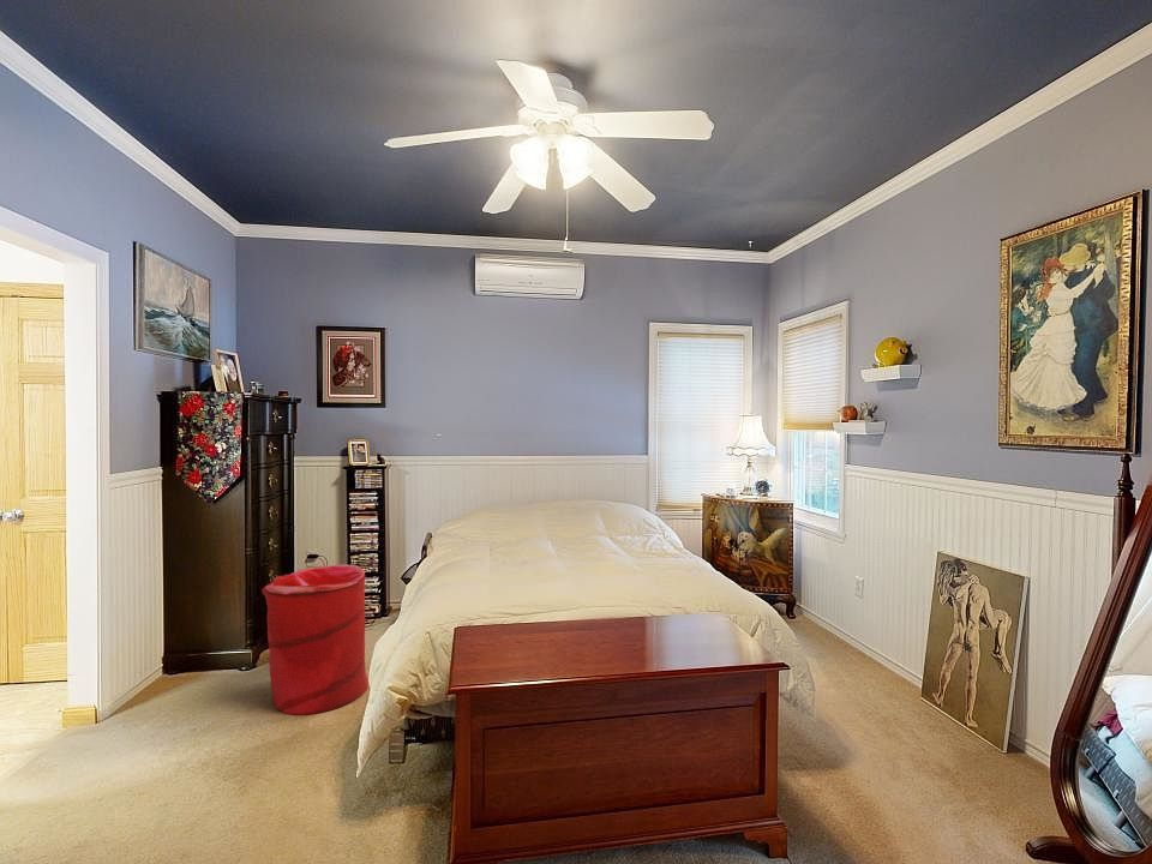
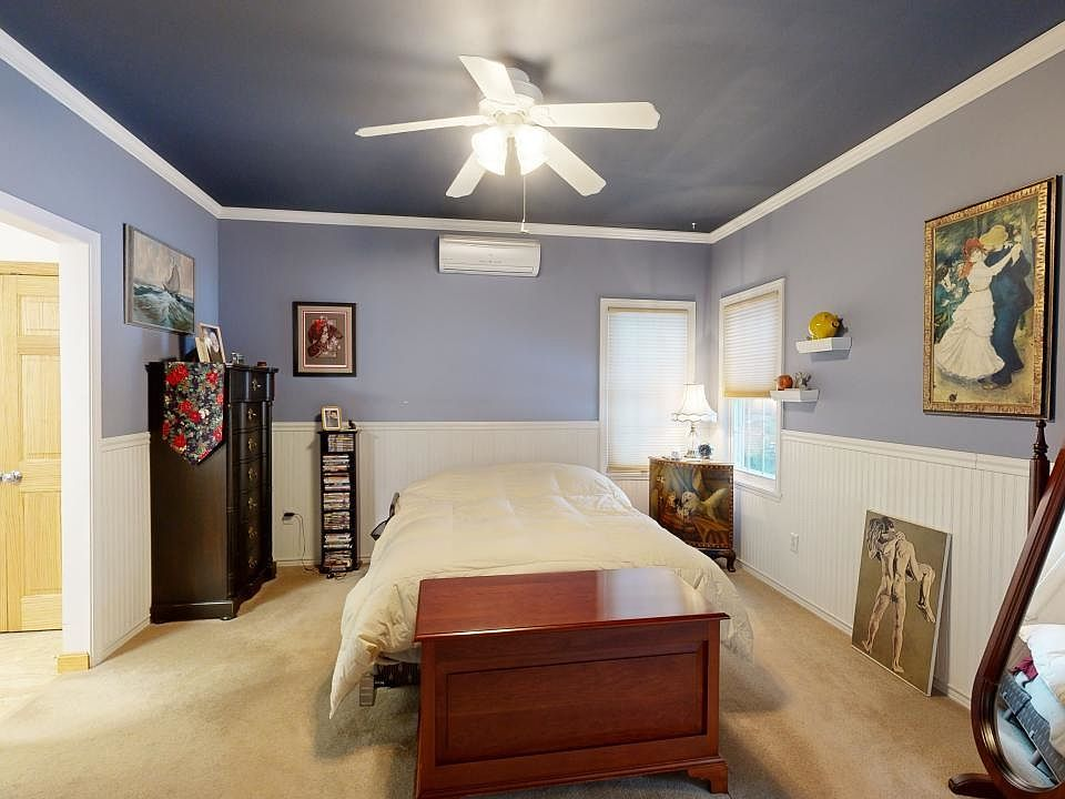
- laundry hamper [260,563,370,716]
